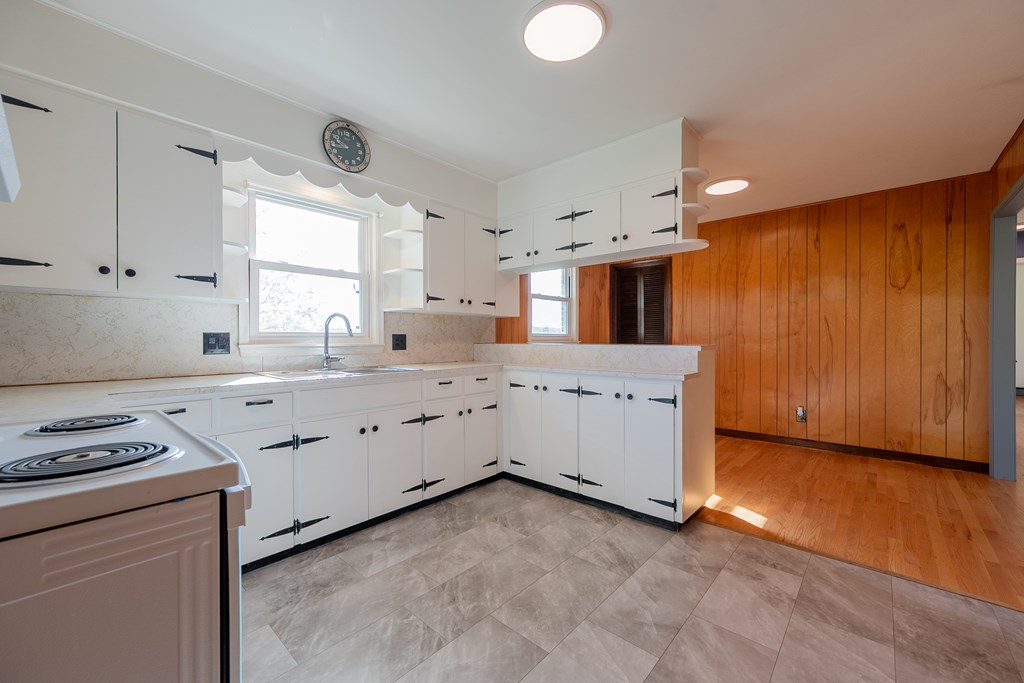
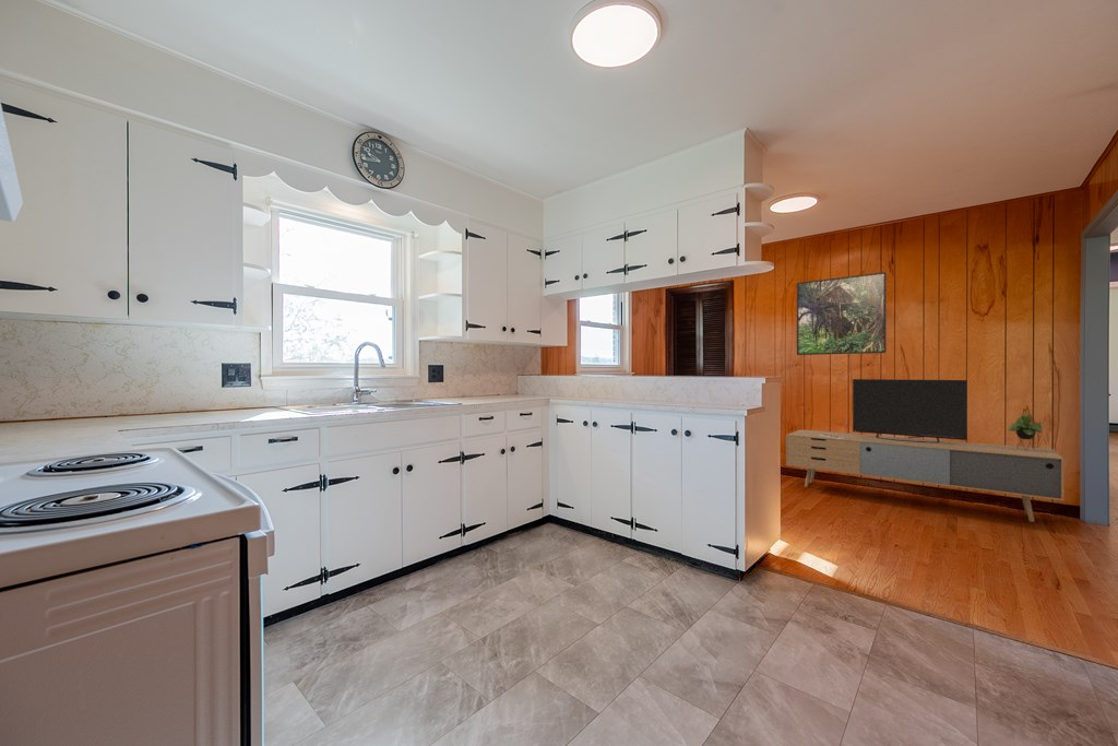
+ media console [785,378,1065,523]
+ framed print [796,271,887,356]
